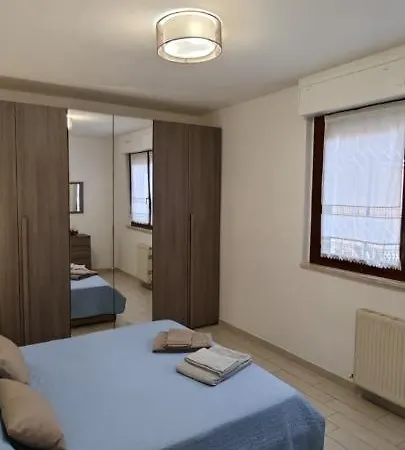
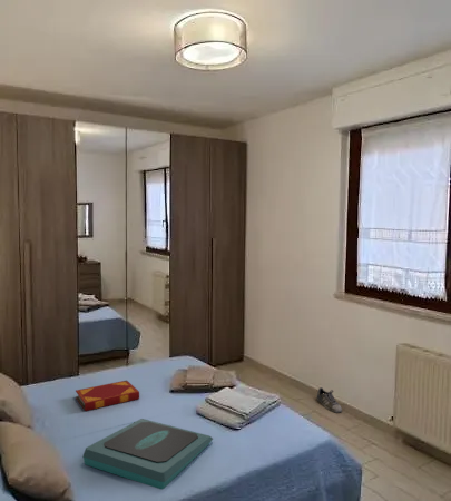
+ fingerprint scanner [81,418,214,490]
+ hardback book [75,380,140,412]
+ shoe [316,386,343,414]
